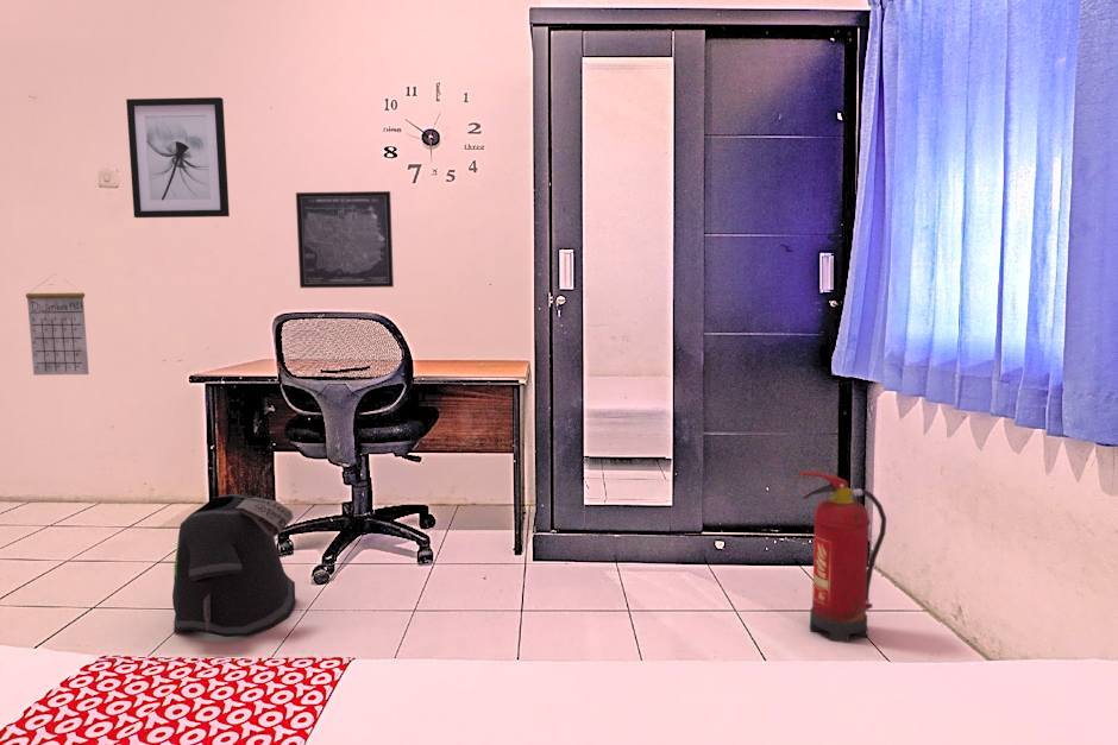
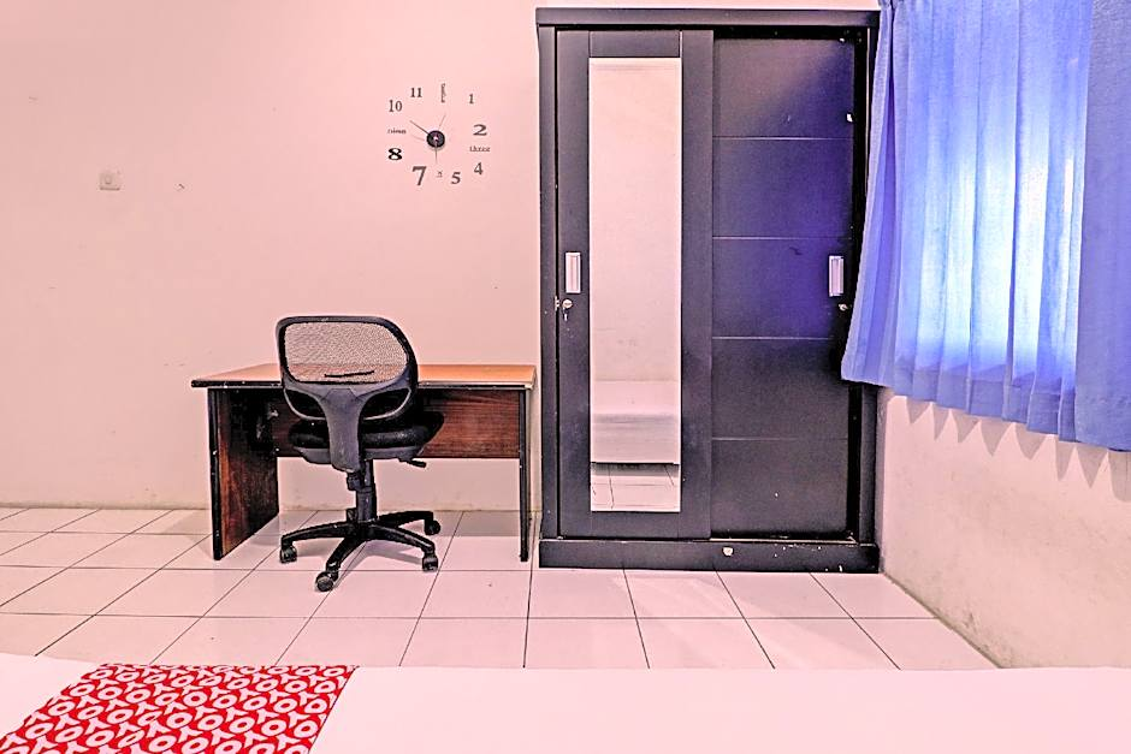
- wall art [295,190,395,289]
- wall art [125,96,231,219]
- fire extinguisher [798,471,887,644]
- calendar [25,272,90,377]
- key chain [171,492,296,638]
